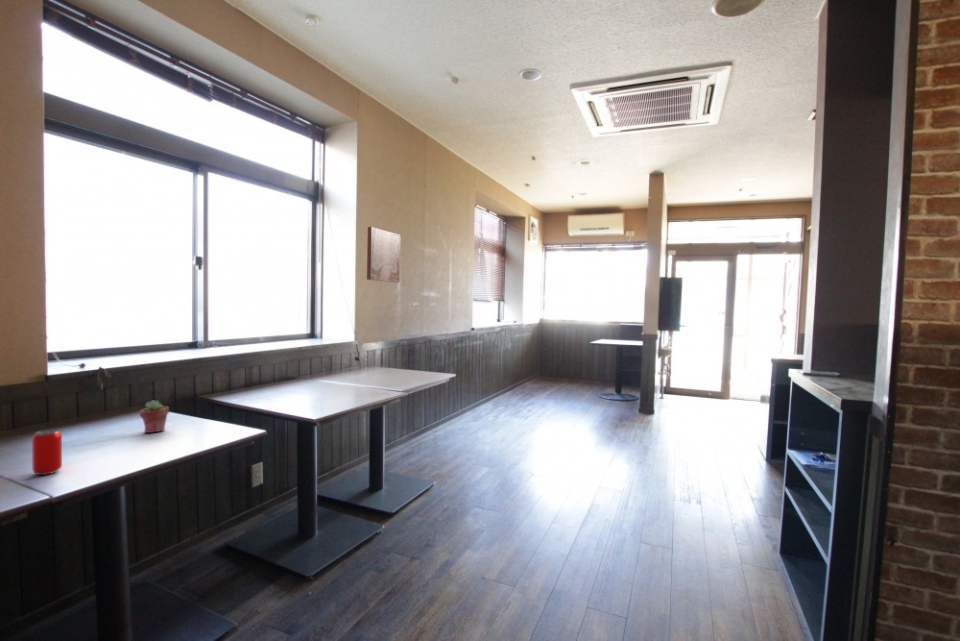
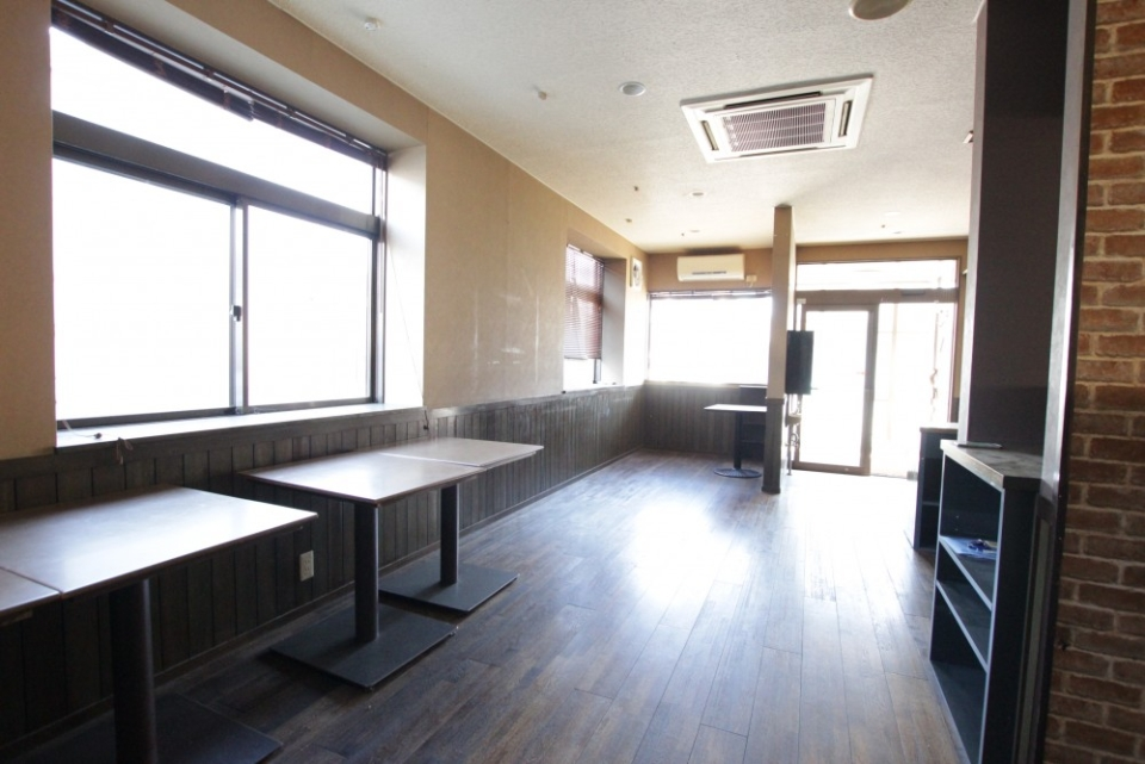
- wall art [366,226,402,284]
- potted succulent [139,400,170,434]
- can [31,428,63,476]
